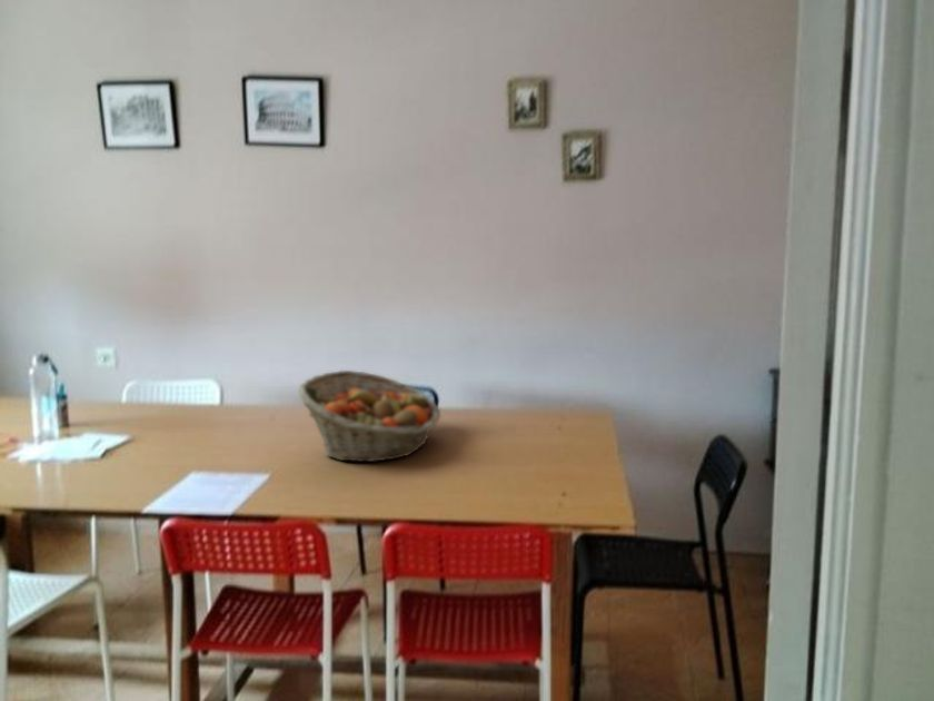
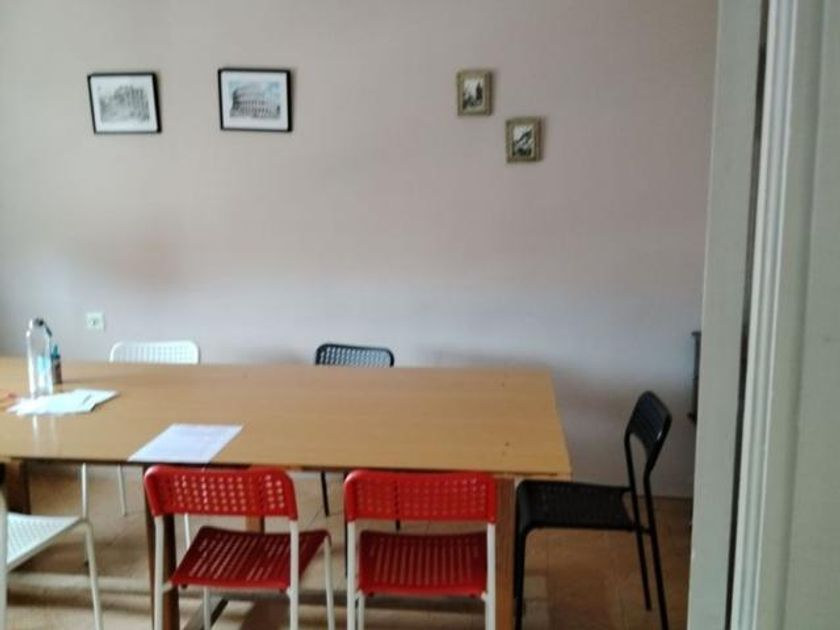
- fruit basket [297,369,441,463]
